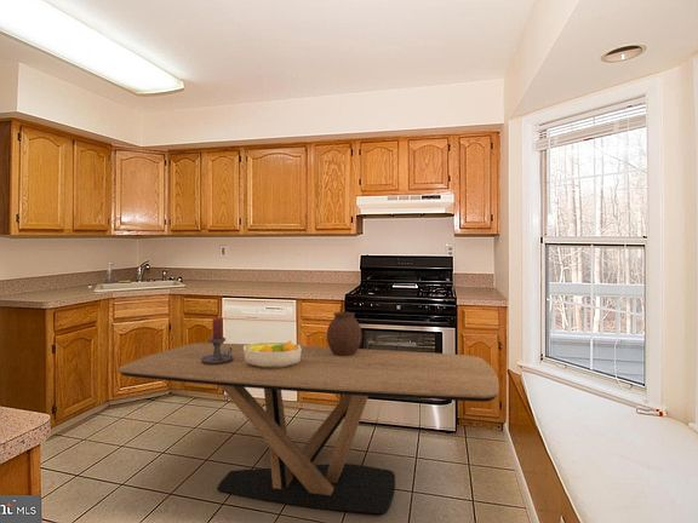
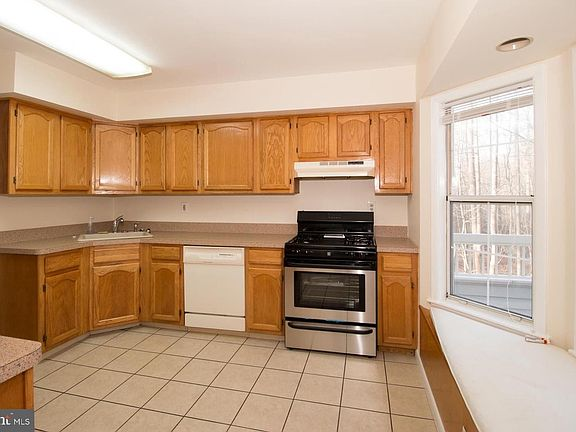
- candle holder [201,317,234,364]
- vase [326,311,362,356]
- fruit bowl [244,340,302,368]
- dining table [118,341,500,515]
